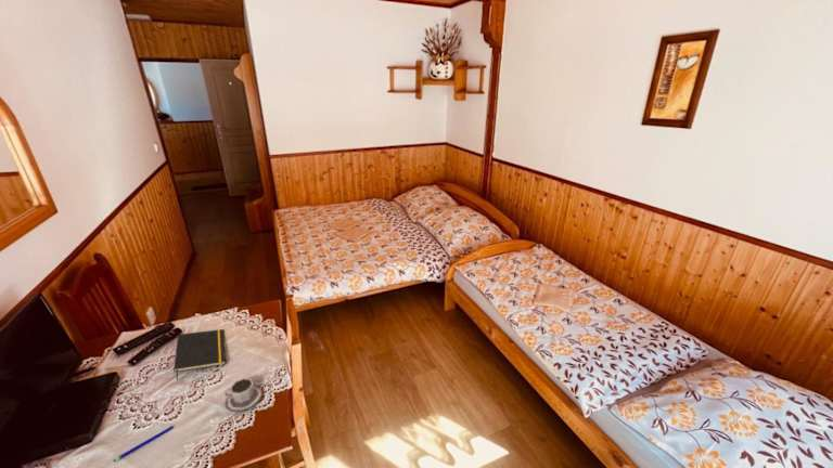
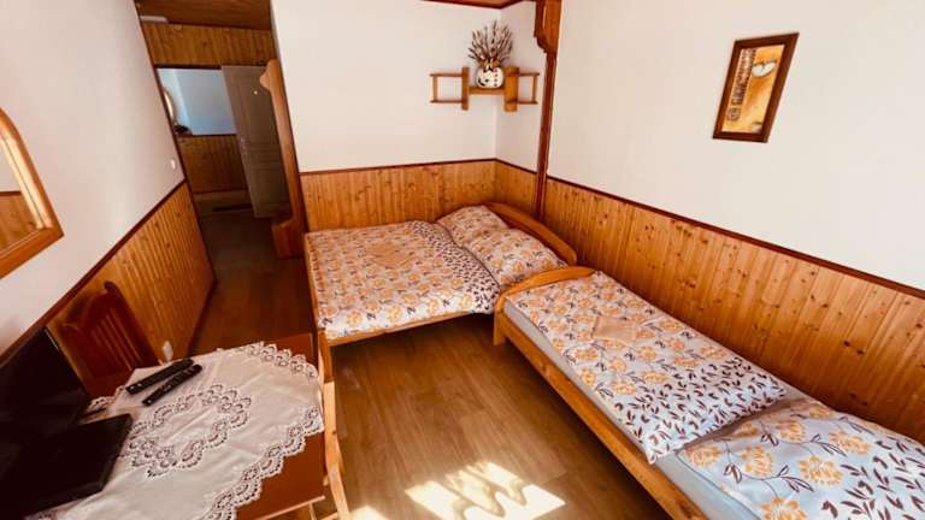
- notepad [172,328,227,381]
- cup [223,377,264,413]
- pen [113,425,174,463]
